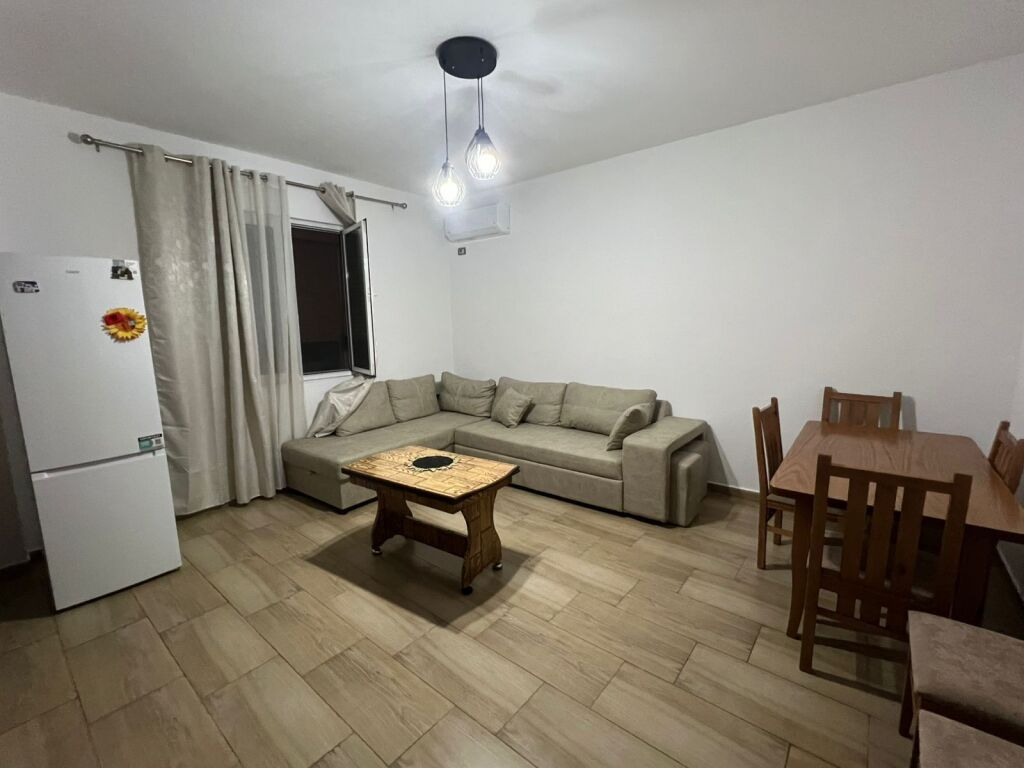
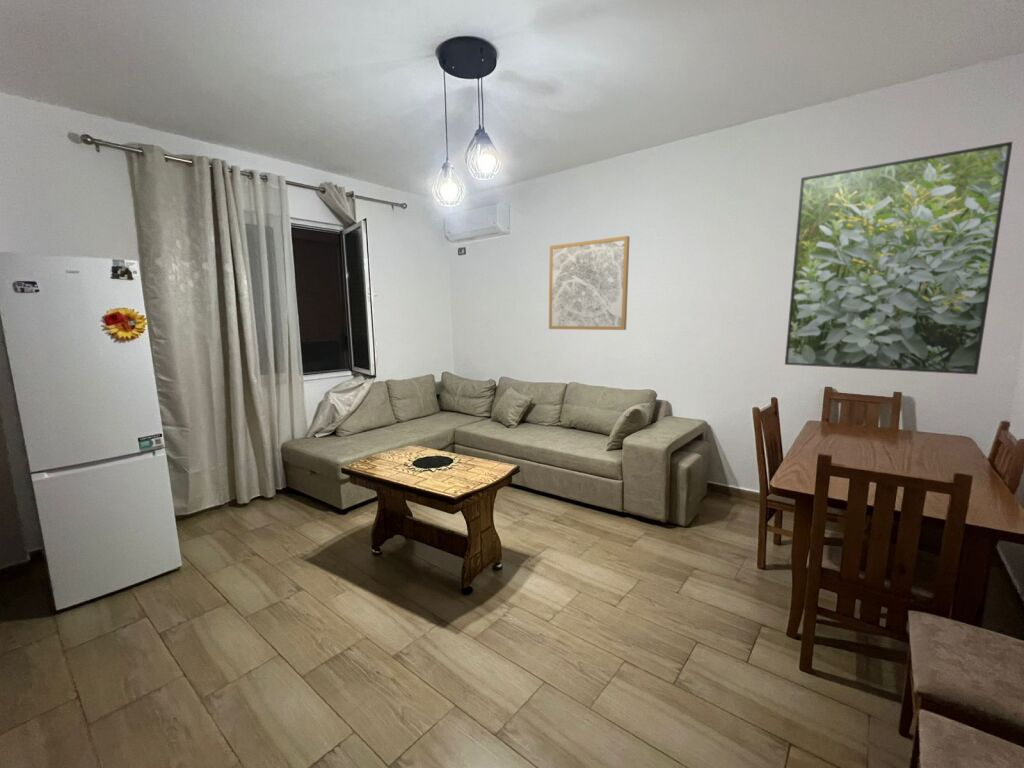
+ wall art [548,235,631,331]
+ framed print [784,141,1014,376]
